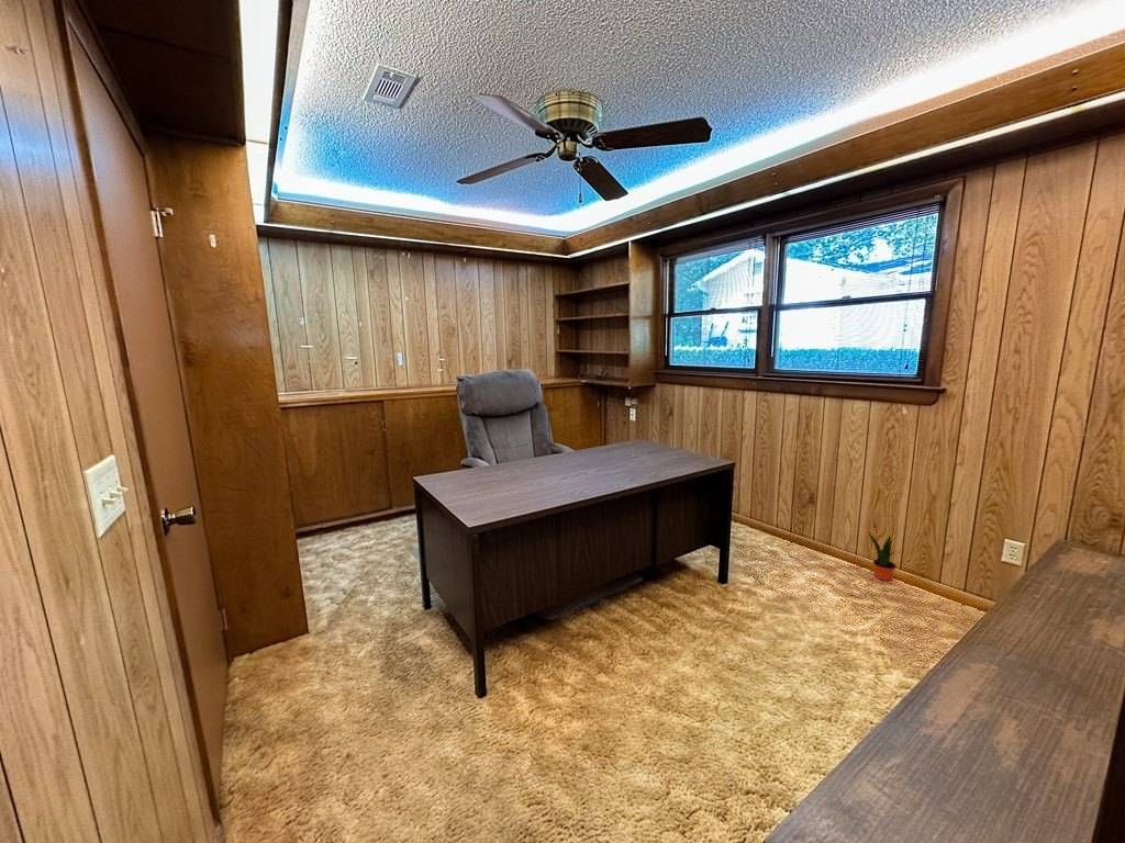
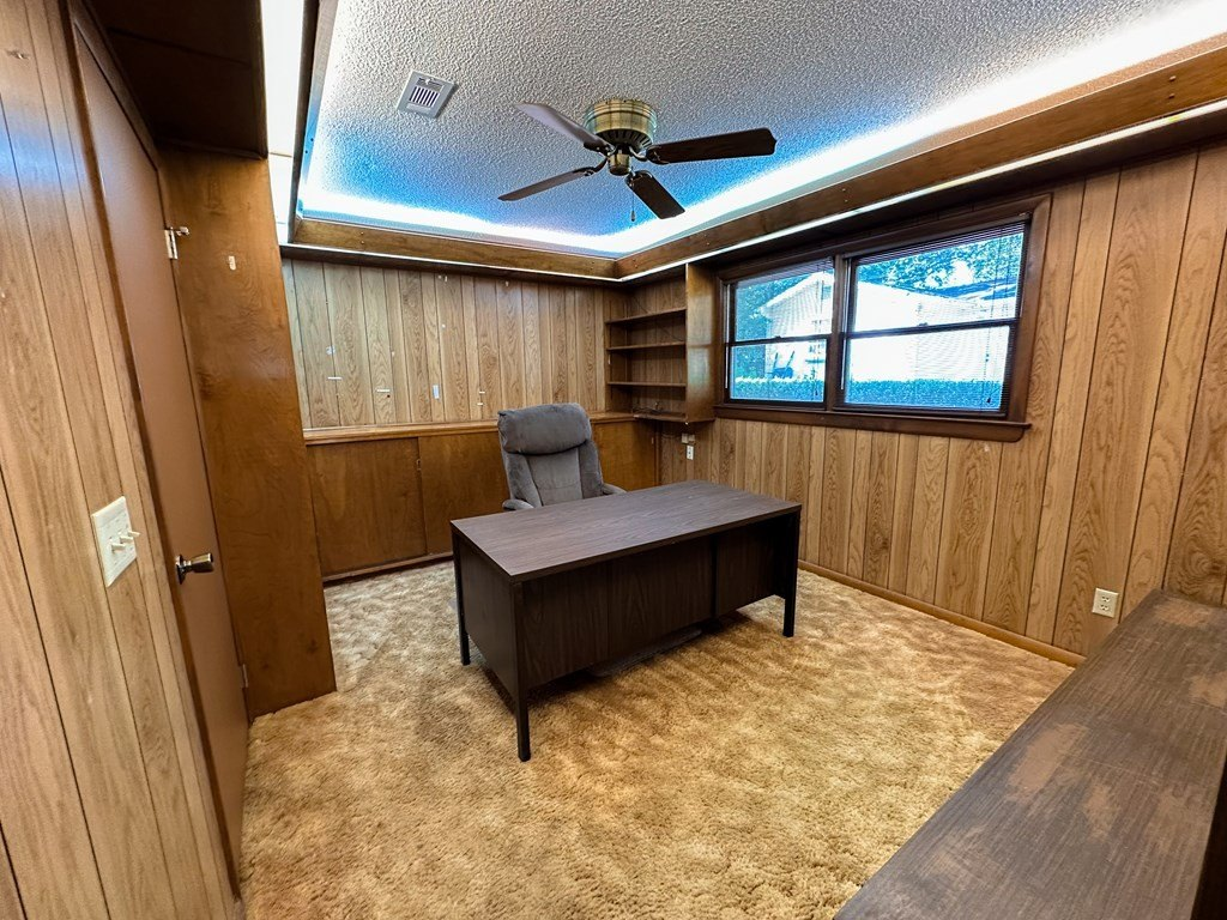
- potted plant [867,529,898,582]
